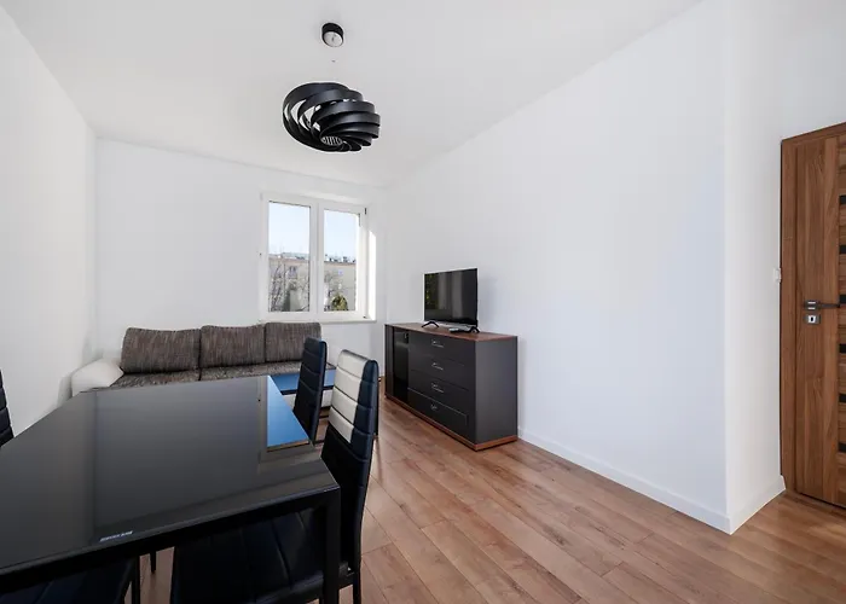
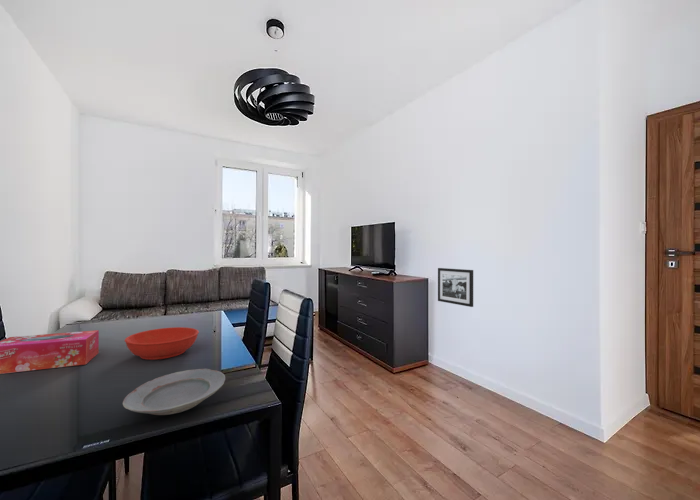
+ tissue box [0,329,100,375]
+ picture frame [437,267,474,308]
+ plate [122,368,226,416]
+ bowl [124,326,200,361]
